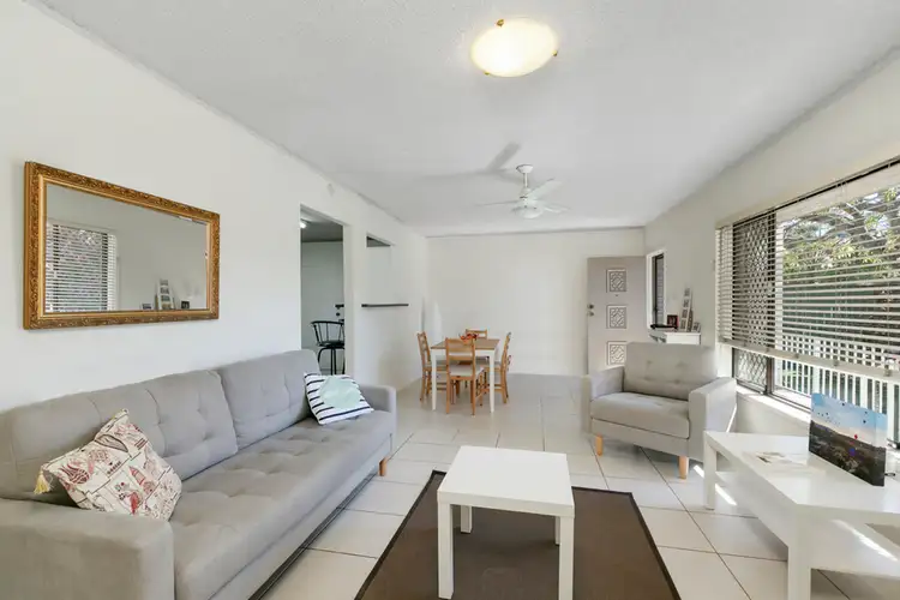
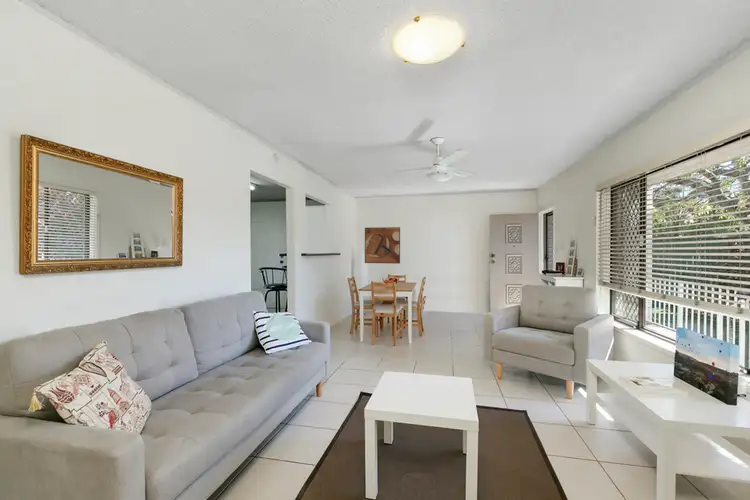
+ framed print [364,226,401,265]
